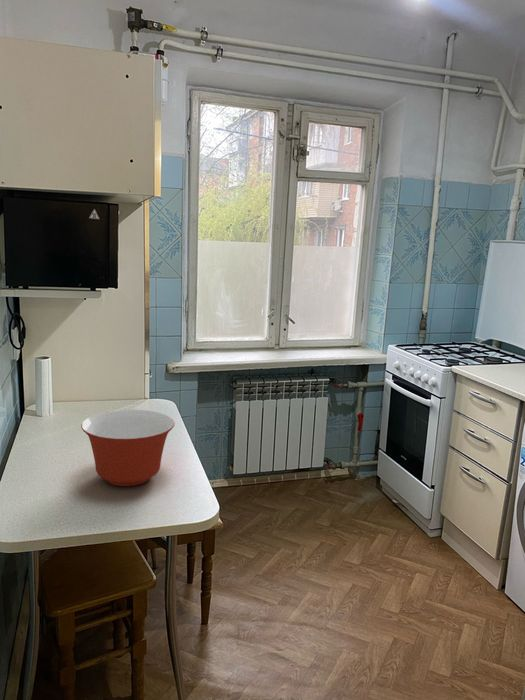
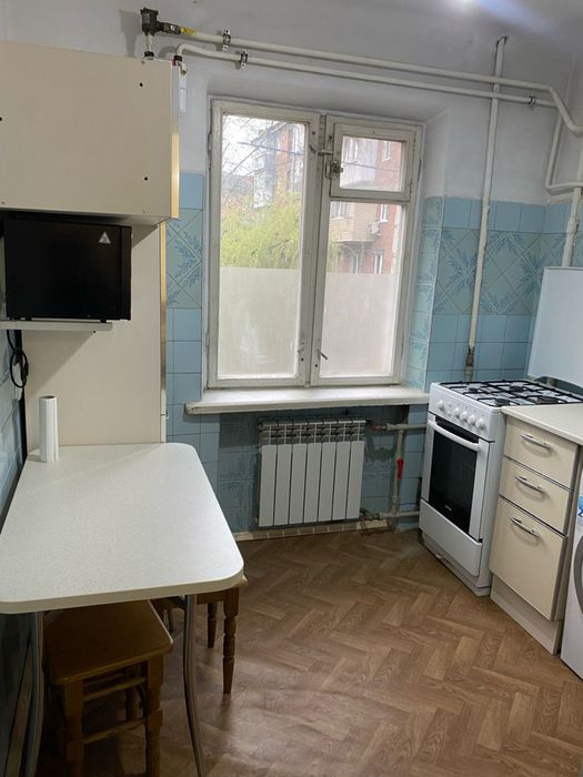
- mixing bowl [80,408,176,487]
